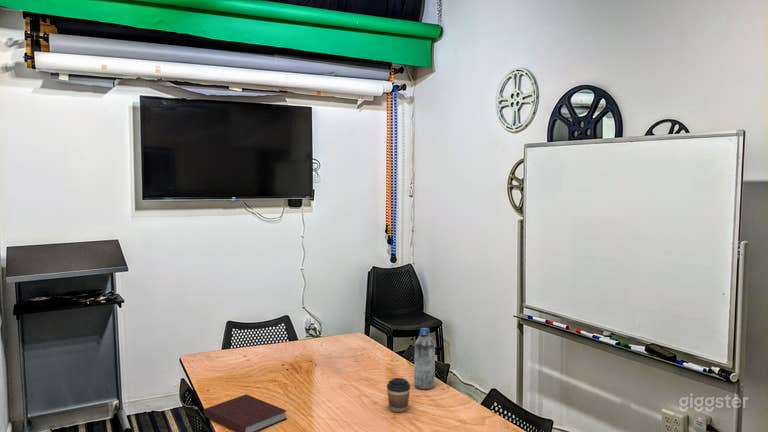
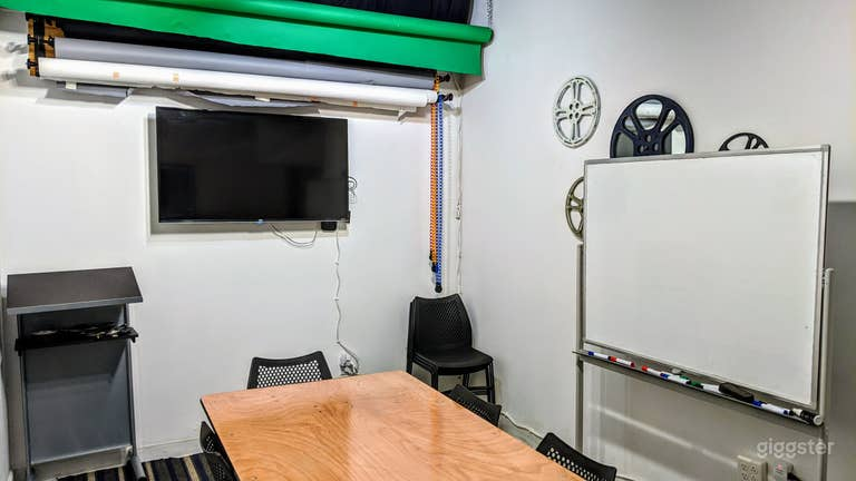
- notebook [203,393,288,432]
- water bottle [413,327,436,391]
- coffee cup [386,377,411,413]
